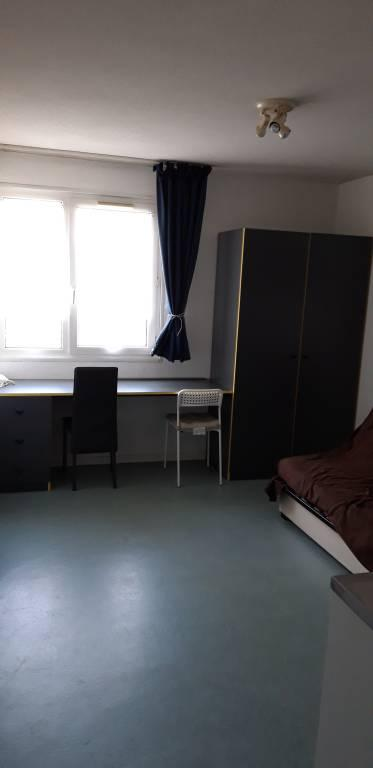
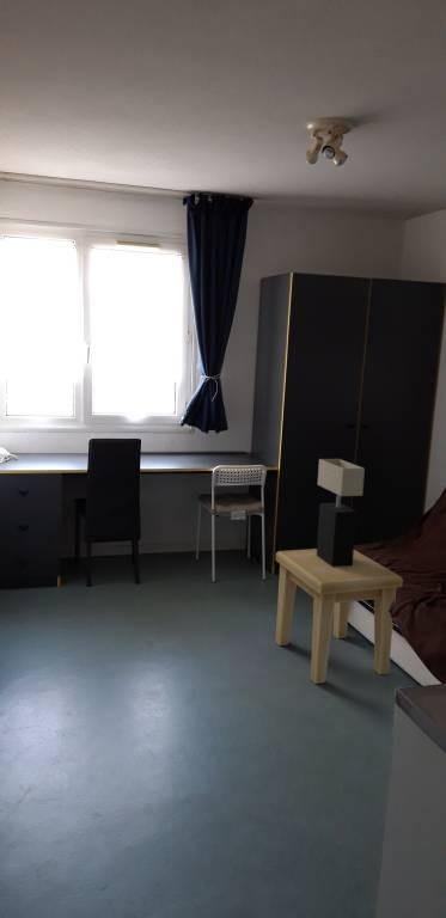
+ table lamp [316,458,366,567]
+ side table [275,547,404,685]
